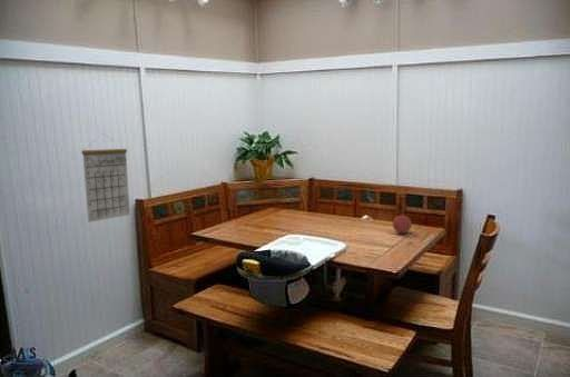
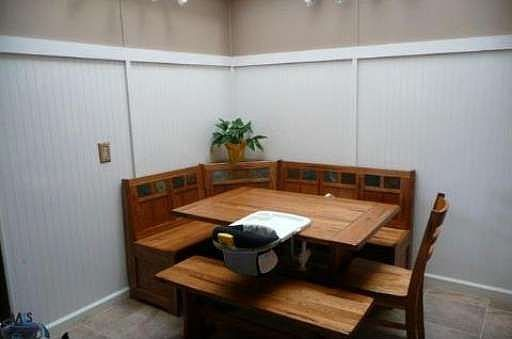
- fruit [392,215,413,235]
- calendar [80,132,131,224]
